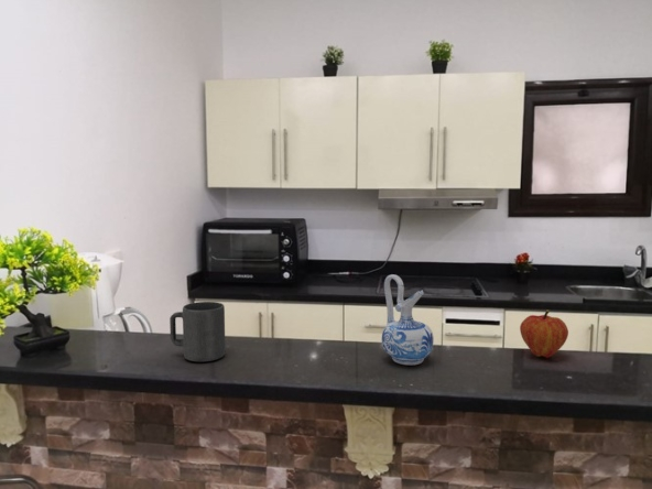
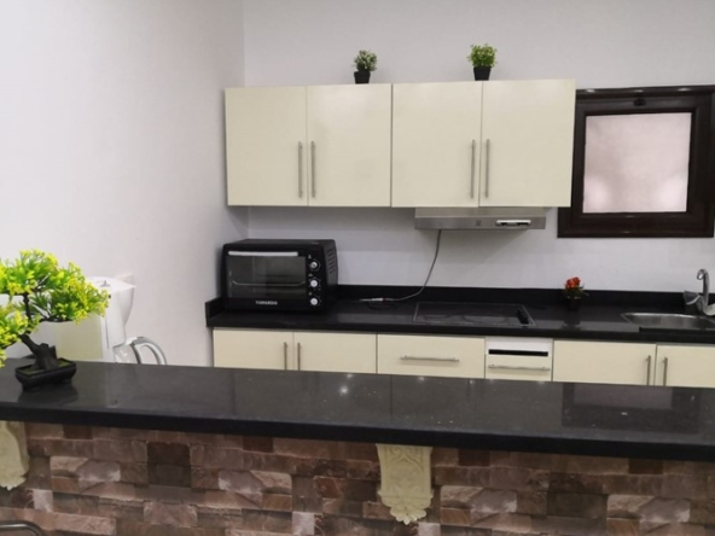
- fruit [519,309,569,359]
- ceramic pitcher [381,273,435,366]
- mug [169,301,226,362]
